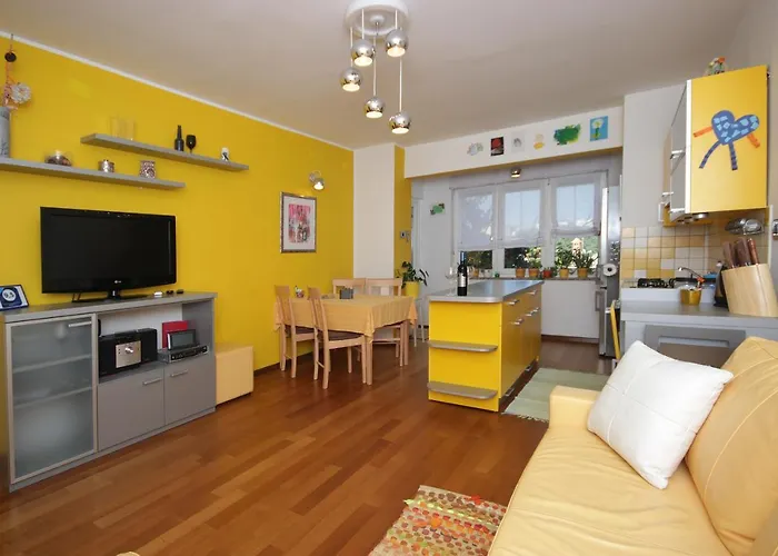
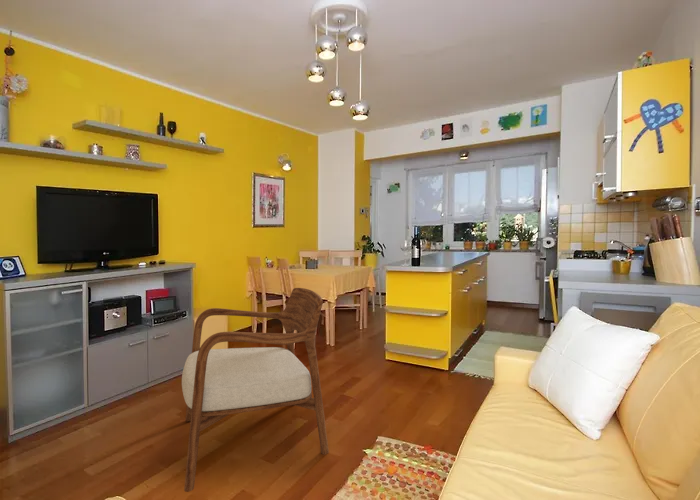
+ armchair [181,287,330,493]
